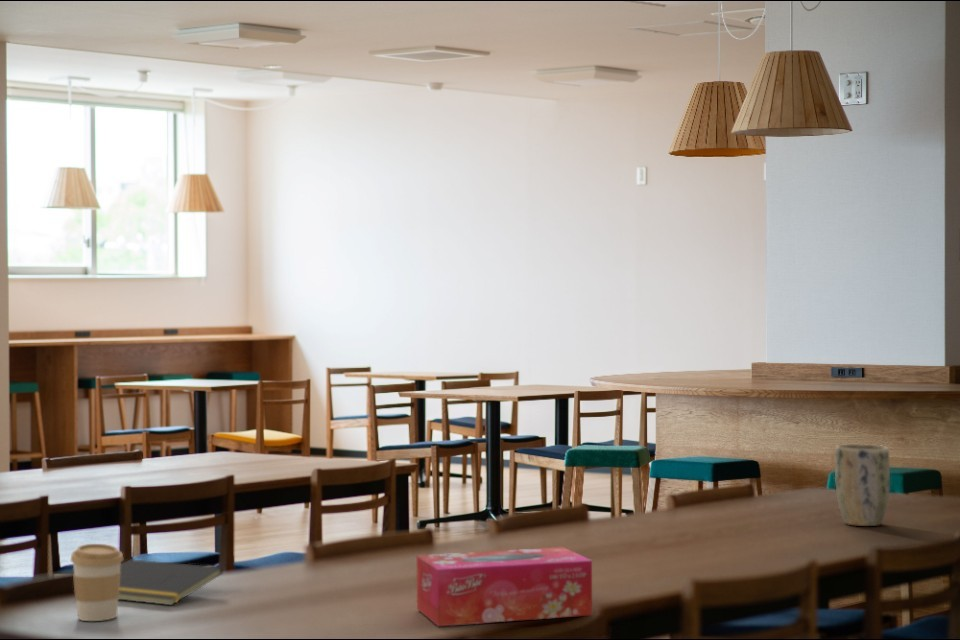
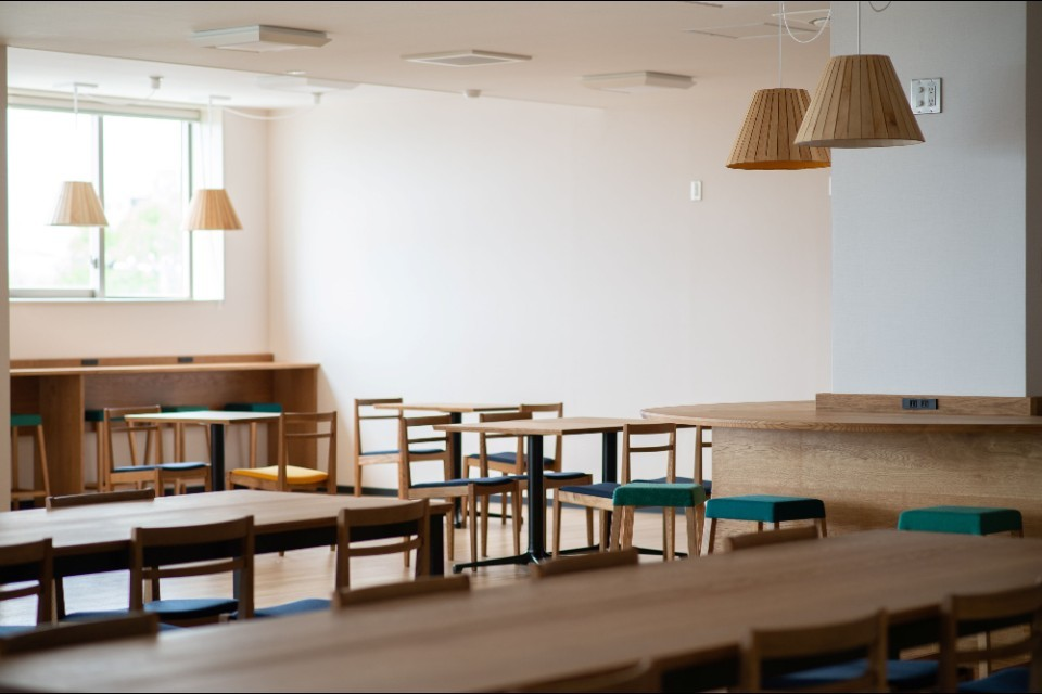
- tissue box [416,546,593,627]
- coffee cup [70,543,124,622]
- notepad [118,558,224,606]
- plant pot [834,443,891,527]
